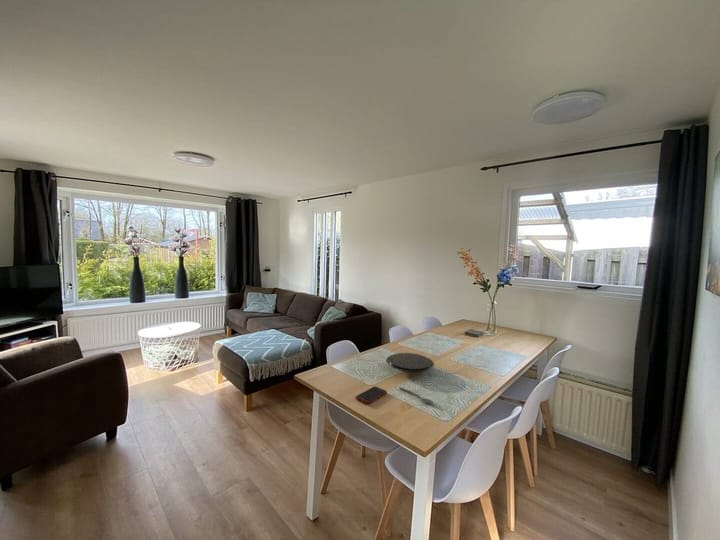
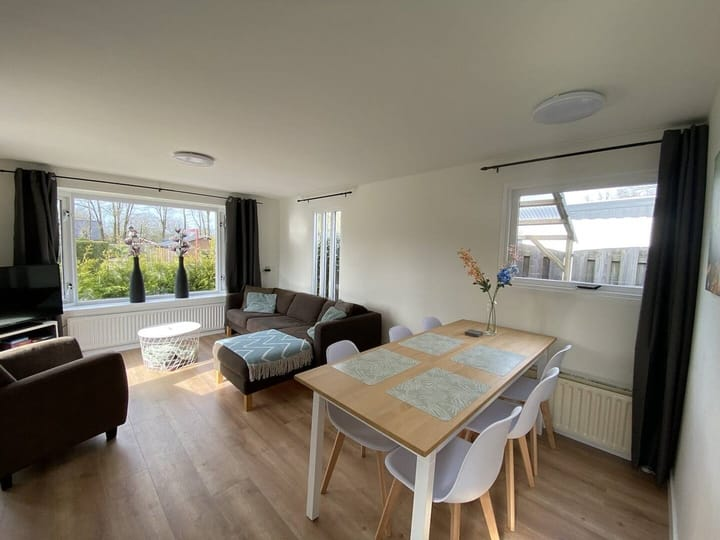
- cell phone [355,385,388,405]
- plate [385,352,435,373]
- spoon [398,386,435,404]
